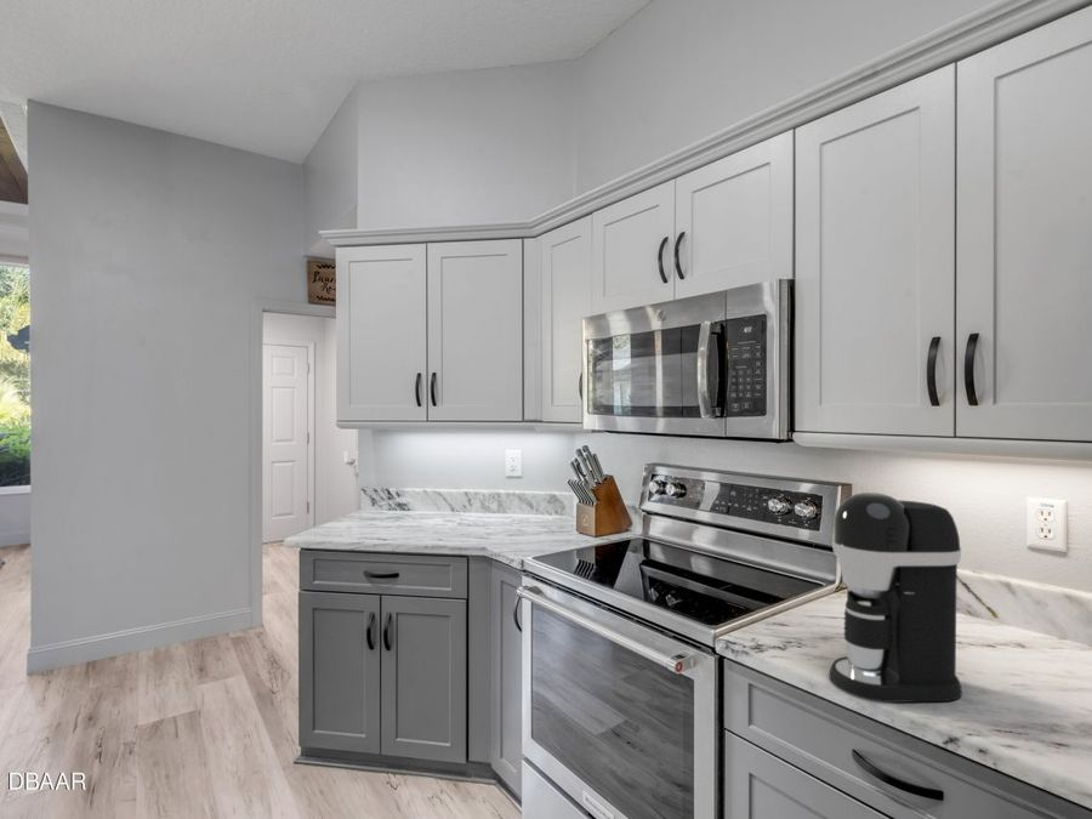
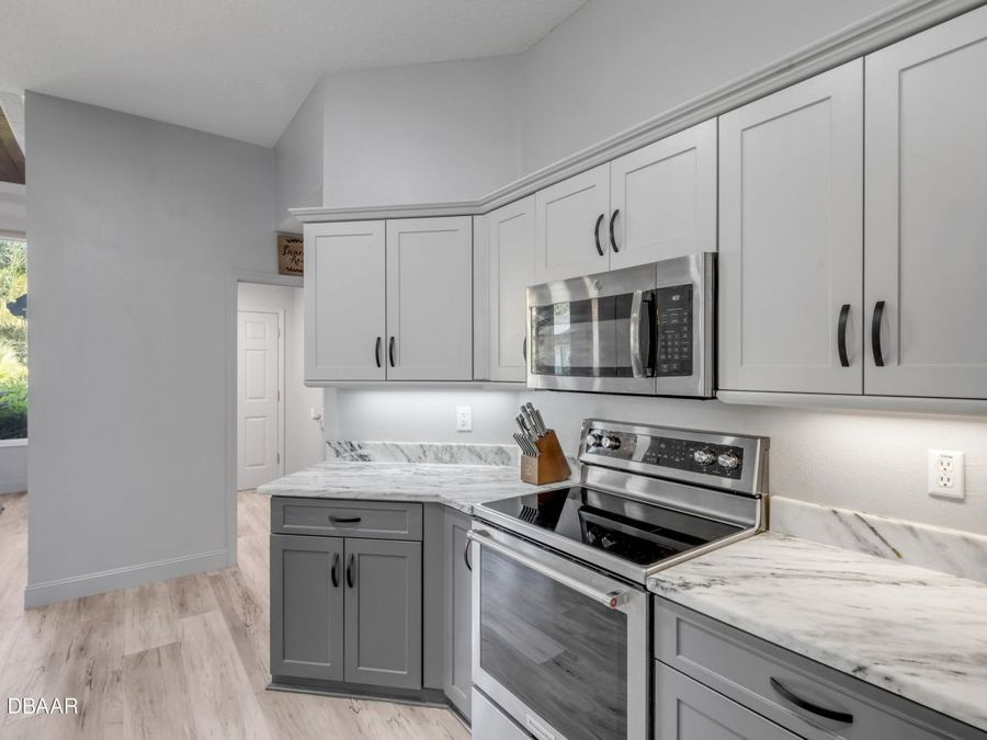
- coffee maker [827,491,963,704]
